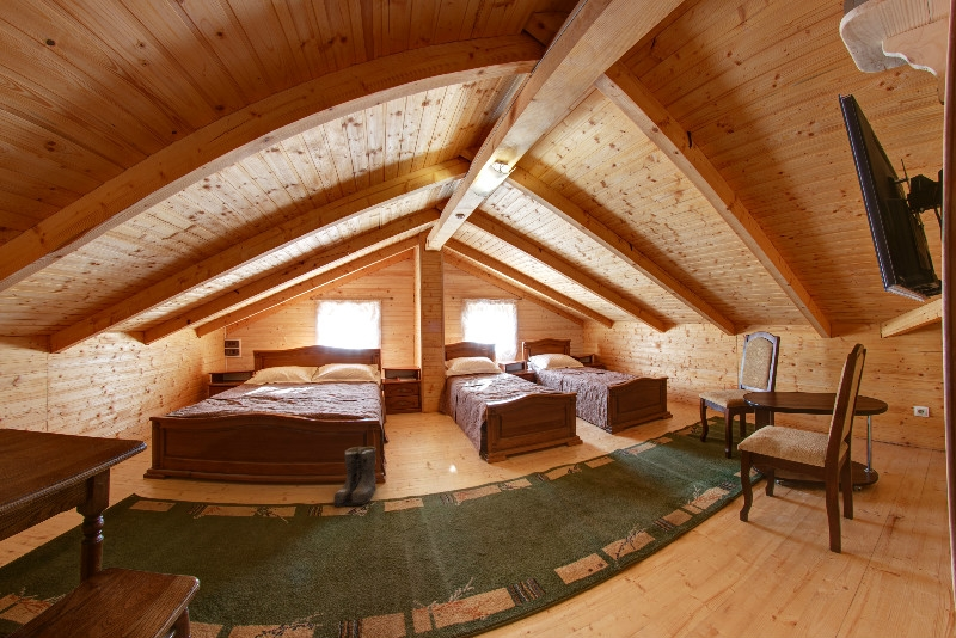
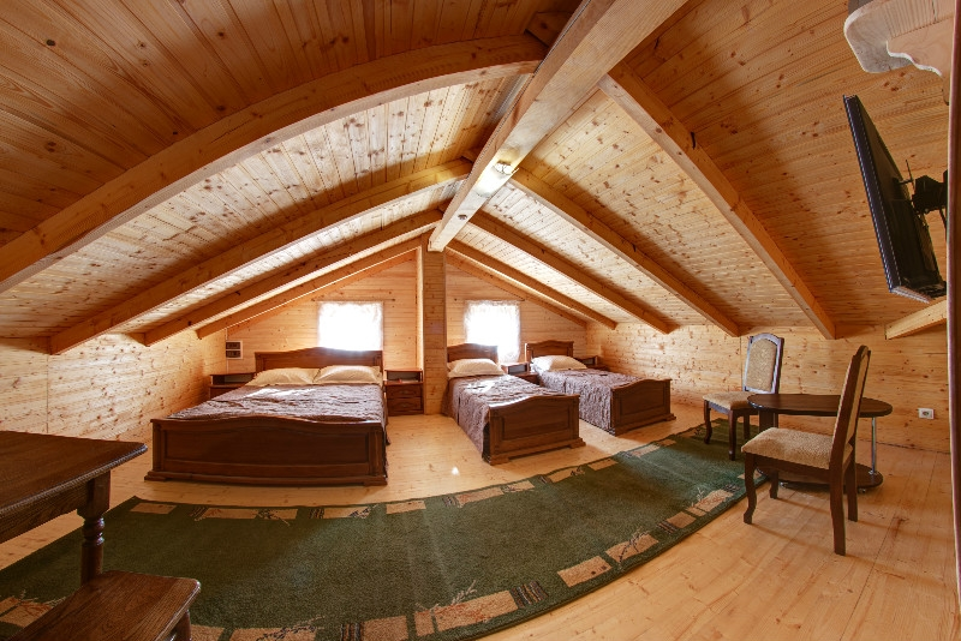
- boots [332,446,378,508]
